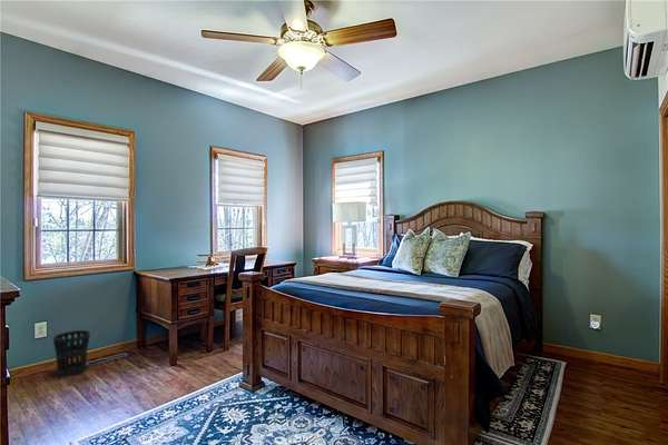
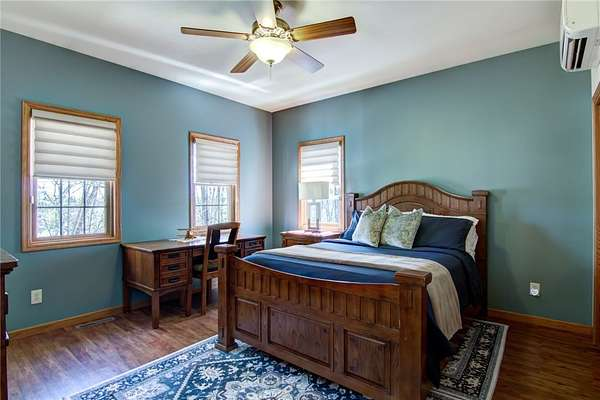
- wastebasket [52,329,91,376]
